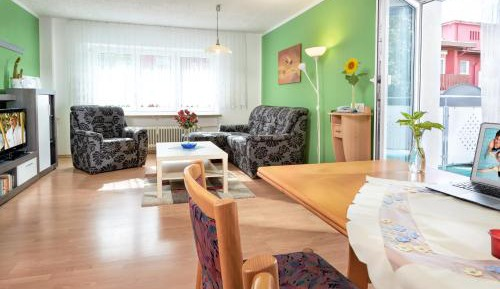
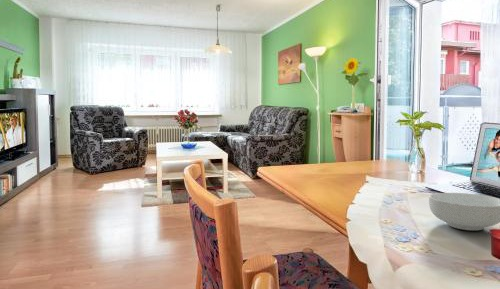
+ cereal bowl [428,192,500,231]
